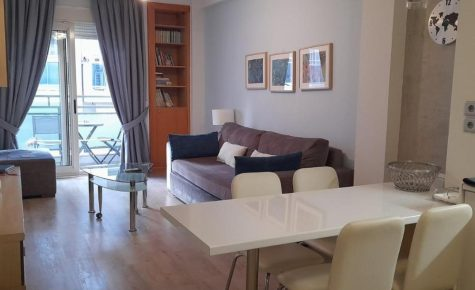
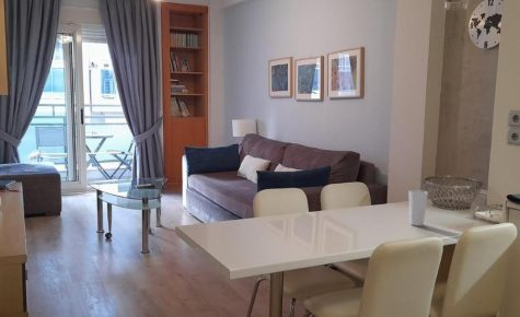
+ cup [408,189,429,227]
